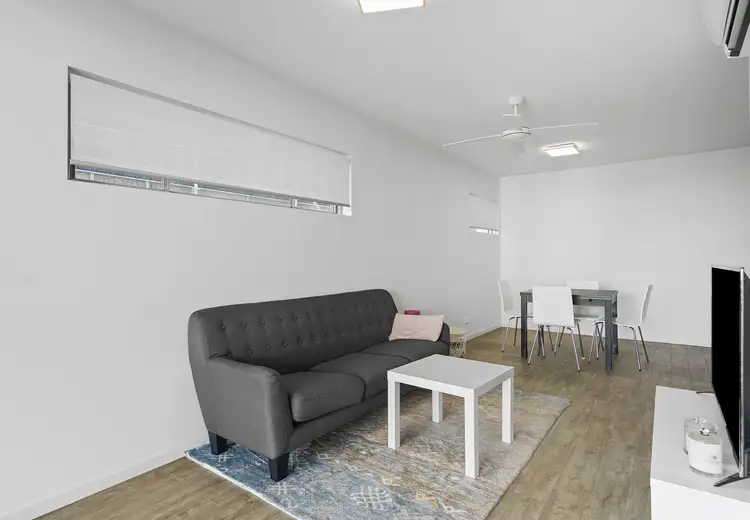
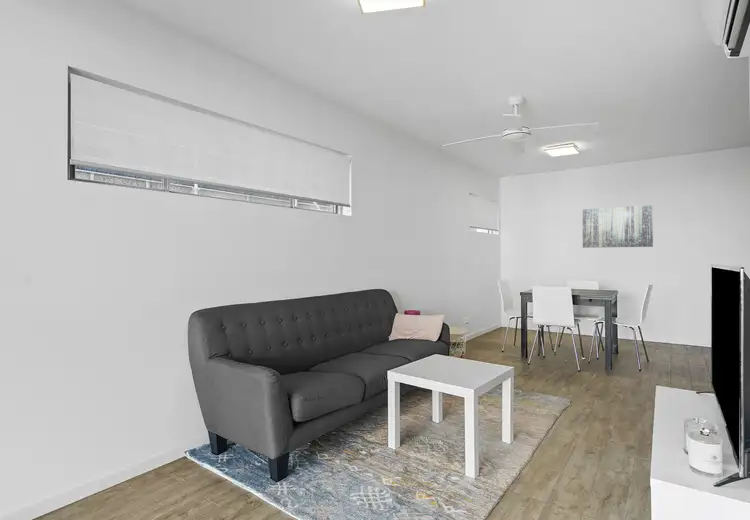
+ wall art [582,204,654,249]
